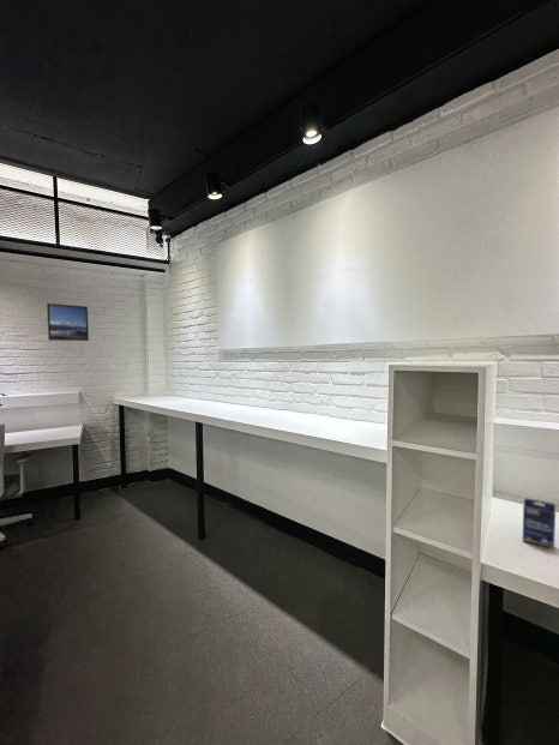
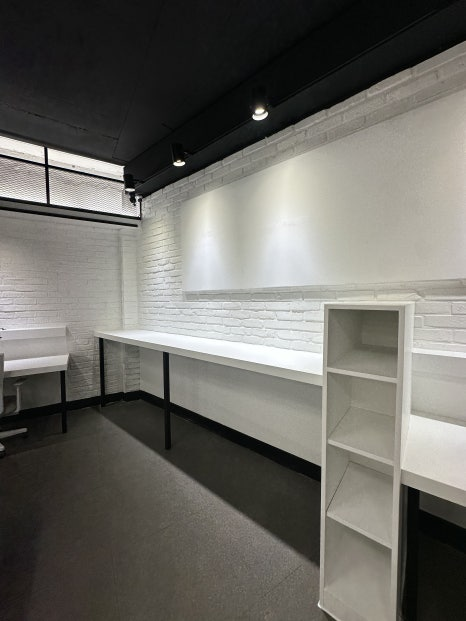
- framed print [46,302,90,342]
- small box [521,498,557,549]
